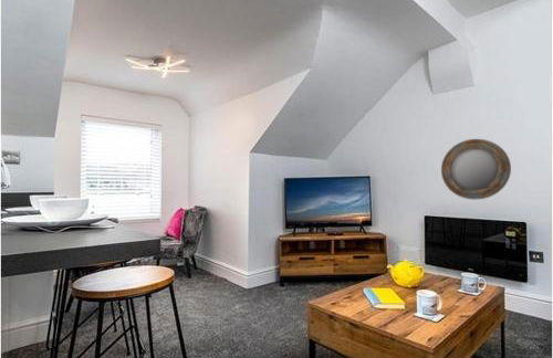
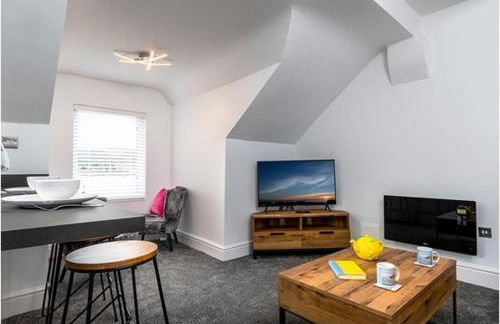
- home mirror [440,138,512,200]
